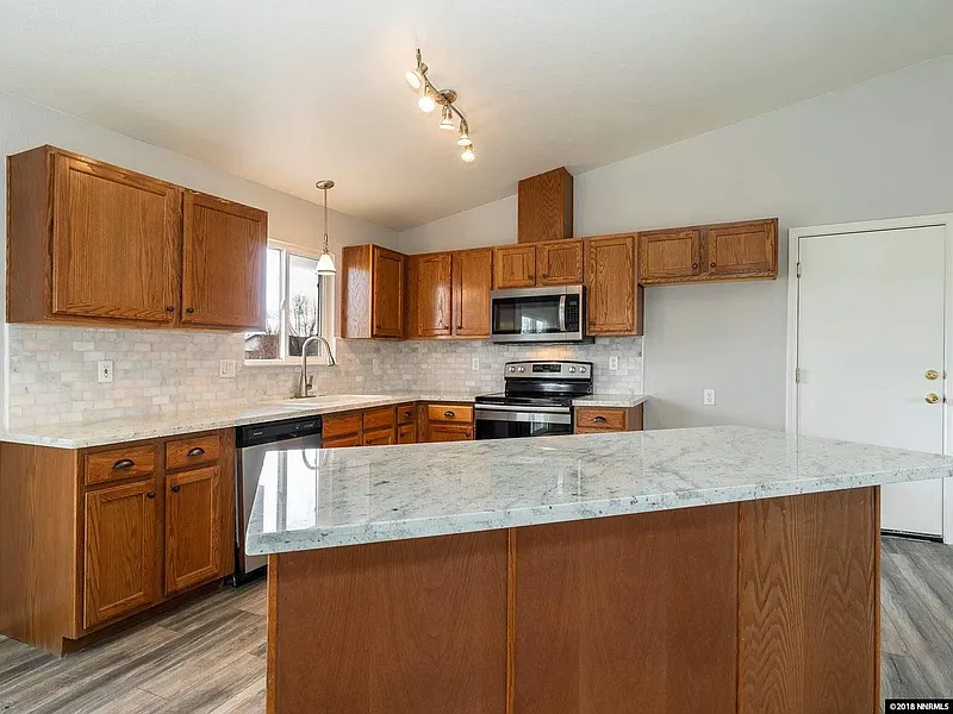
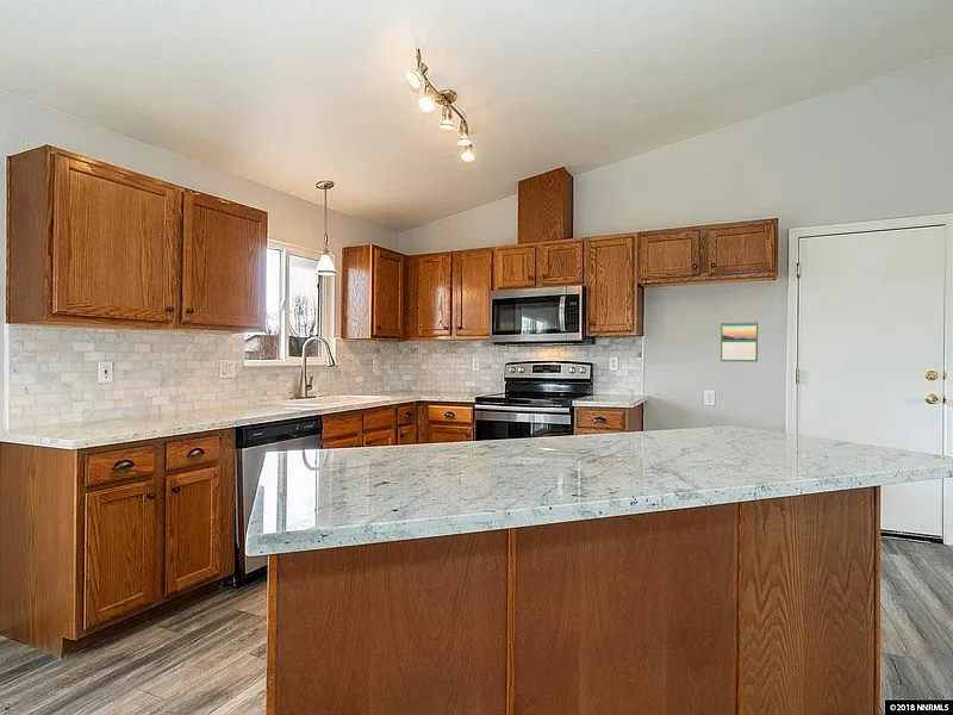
+ calendar [720,319,759,363]
